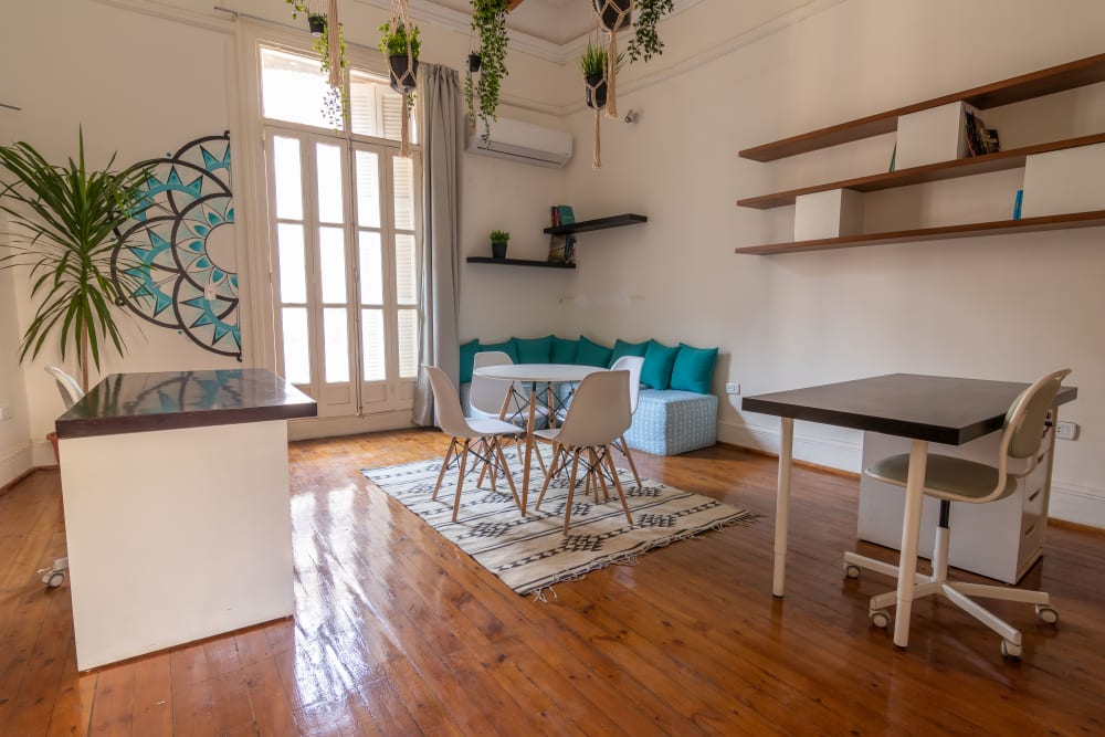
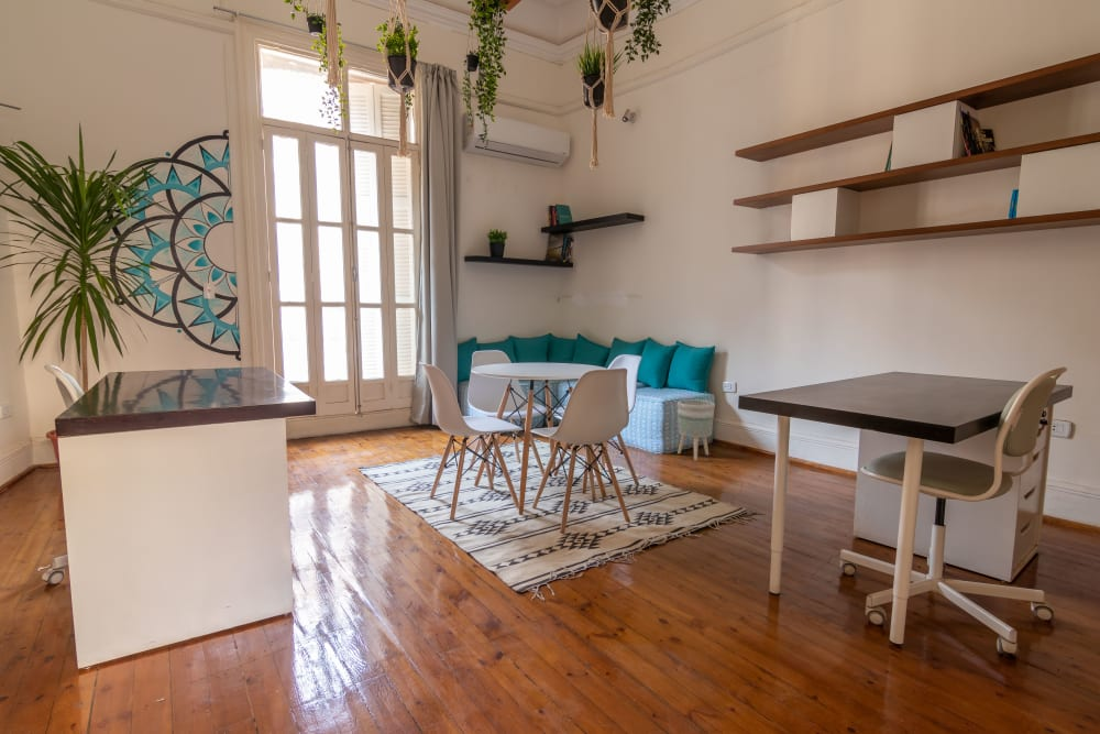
+ planter [676,398,716,462]
